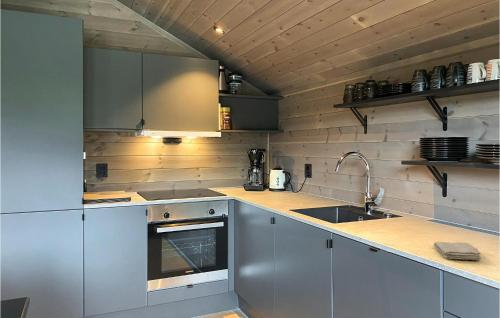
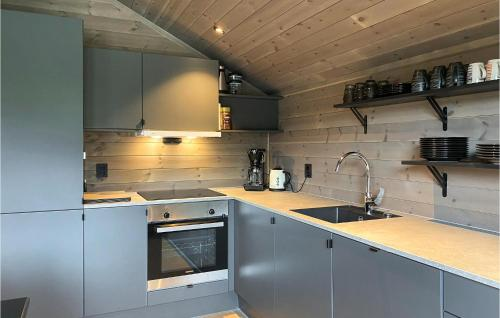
- washcloth [433,241,482,261]
